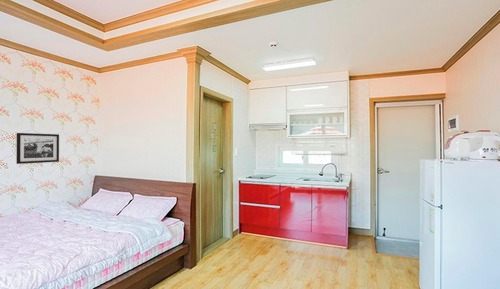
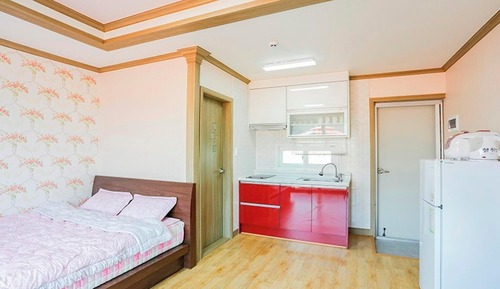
- picture frame [15,132,60,165]
